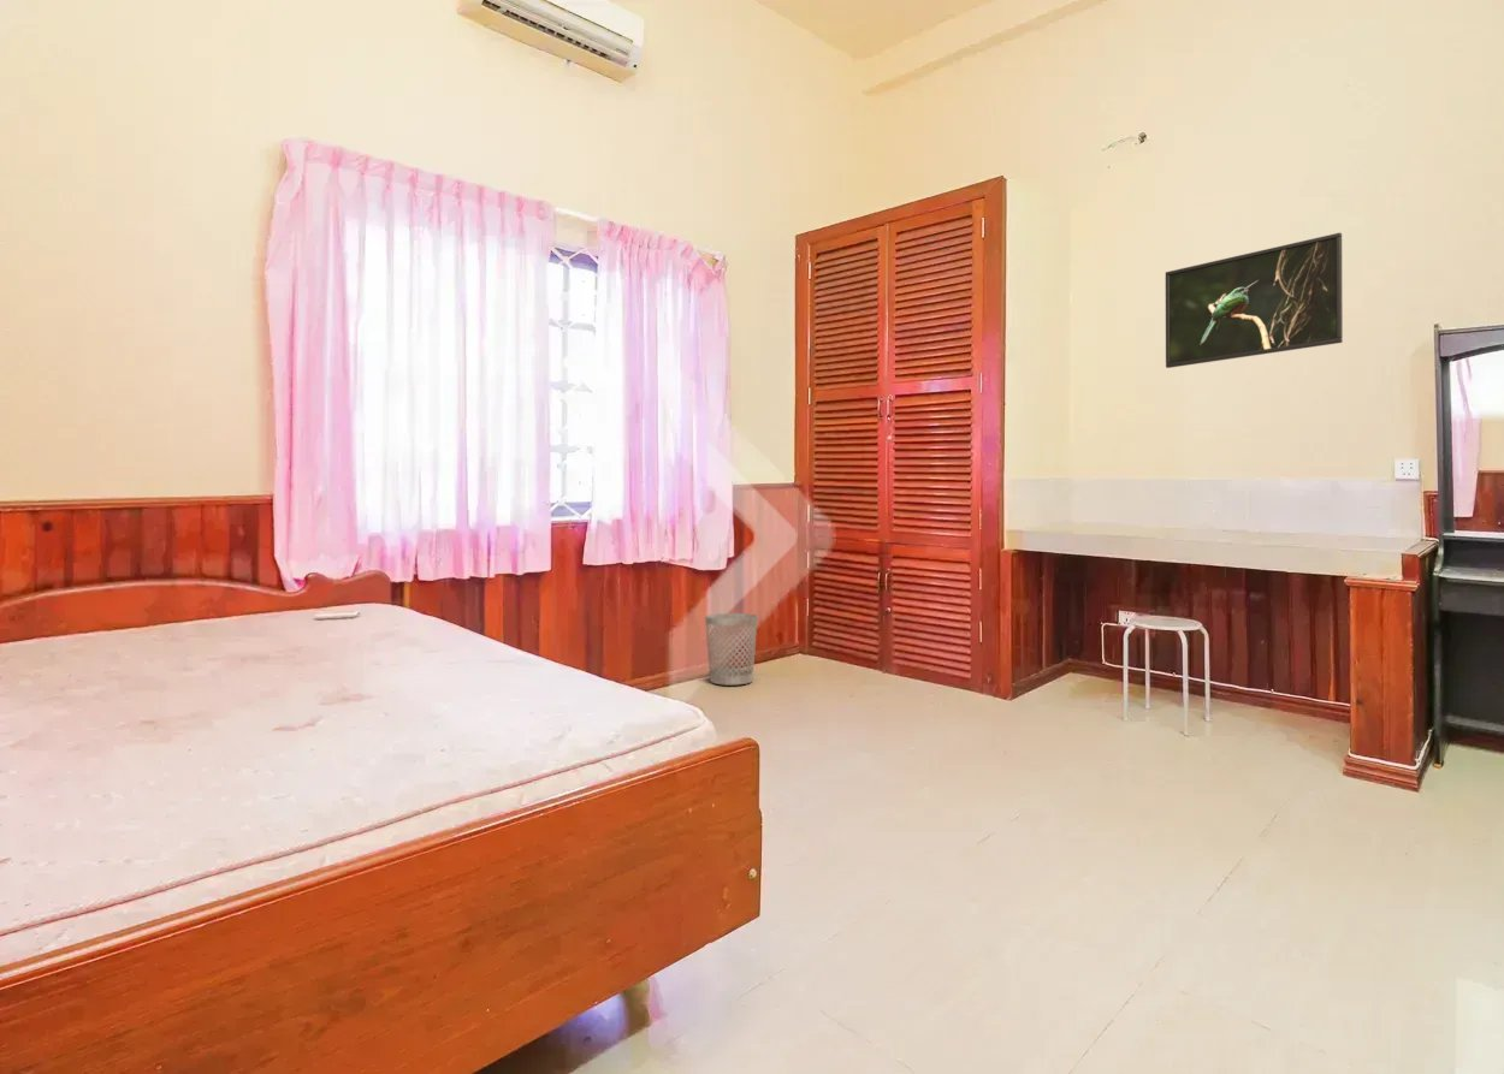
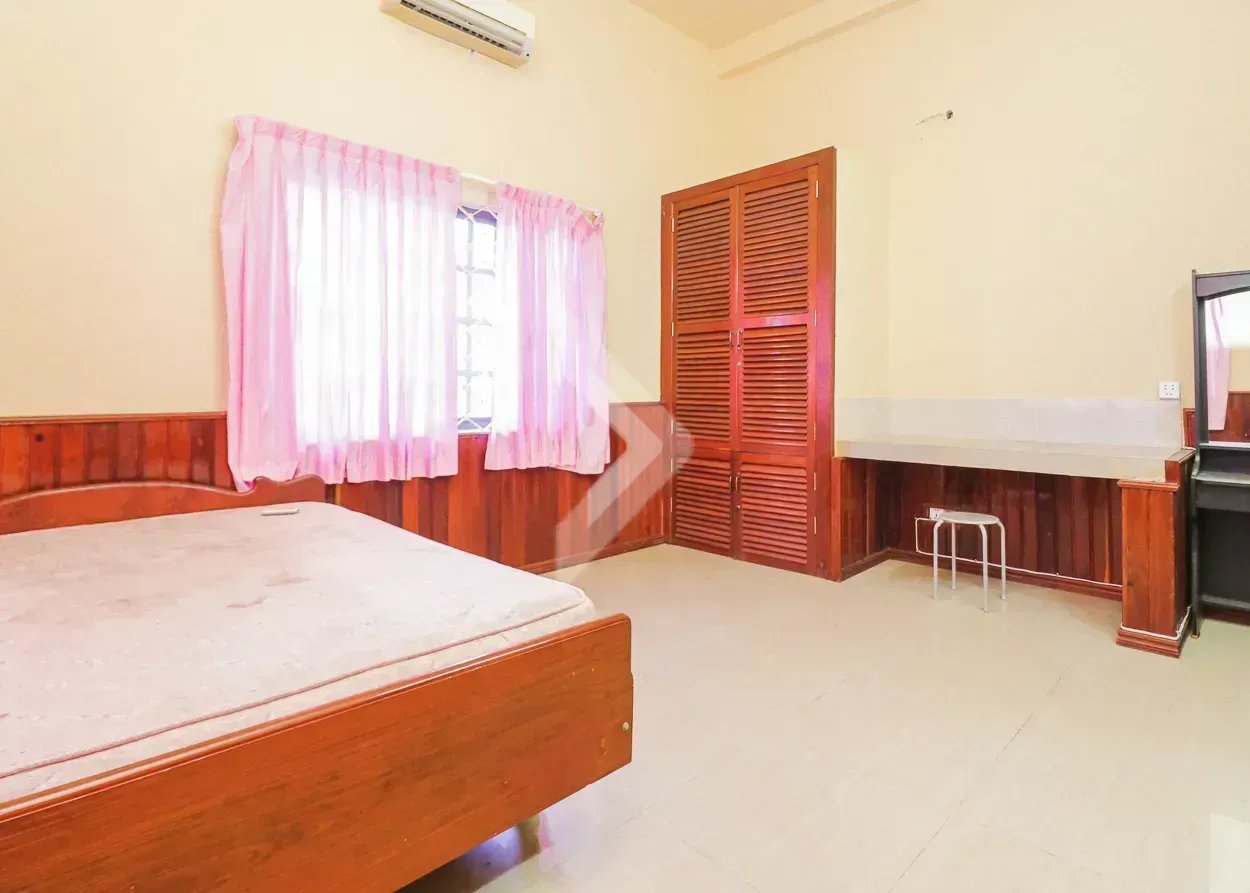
- wastebasket [704,612,759,686]
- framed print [1165,231,1344,369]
